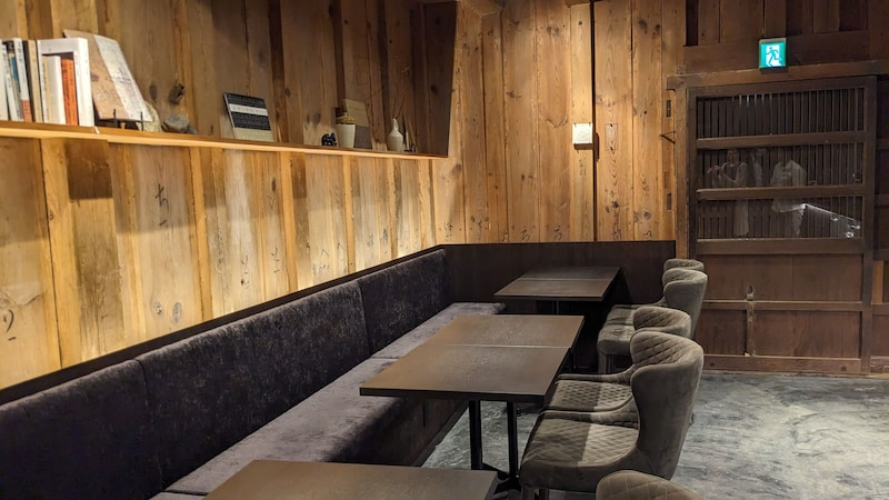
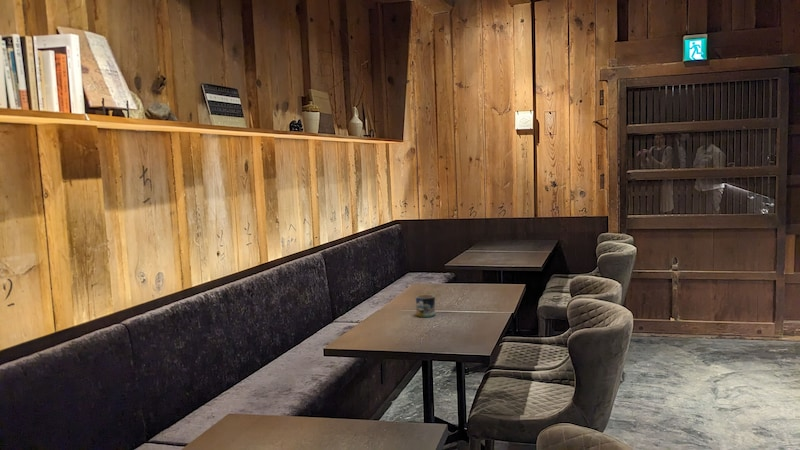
+ mug [415,294,436,318]
